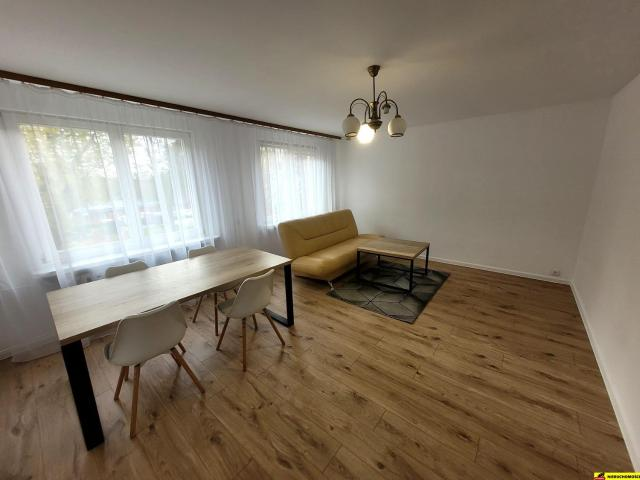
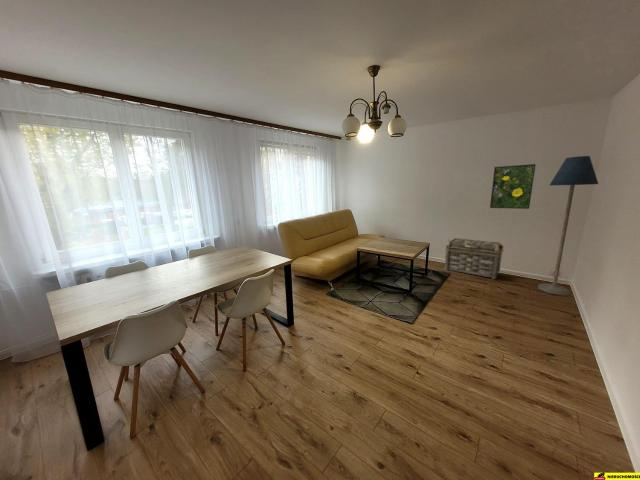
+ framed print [489,163,537,210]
+ floor lamp [537,155,599,297]
+ basket [444,237,505,280]
